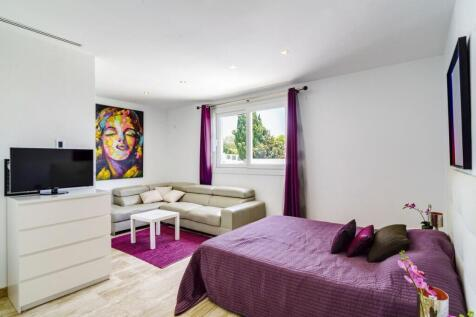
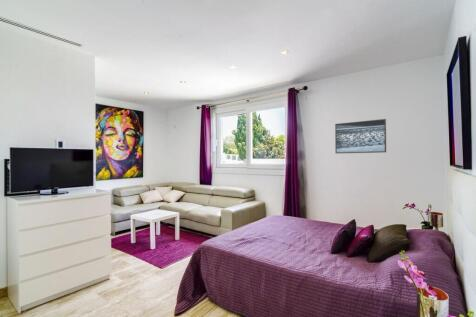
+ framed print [334,118,387,154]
